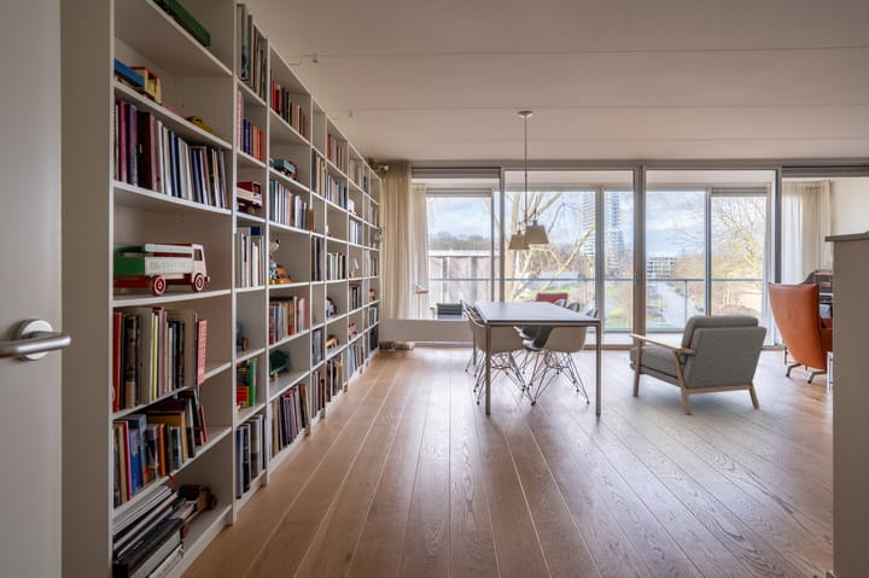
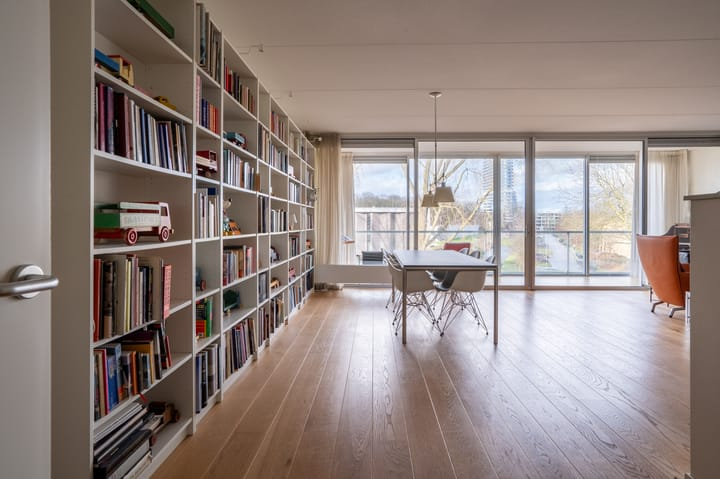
- armchair [628,314,768,416]
